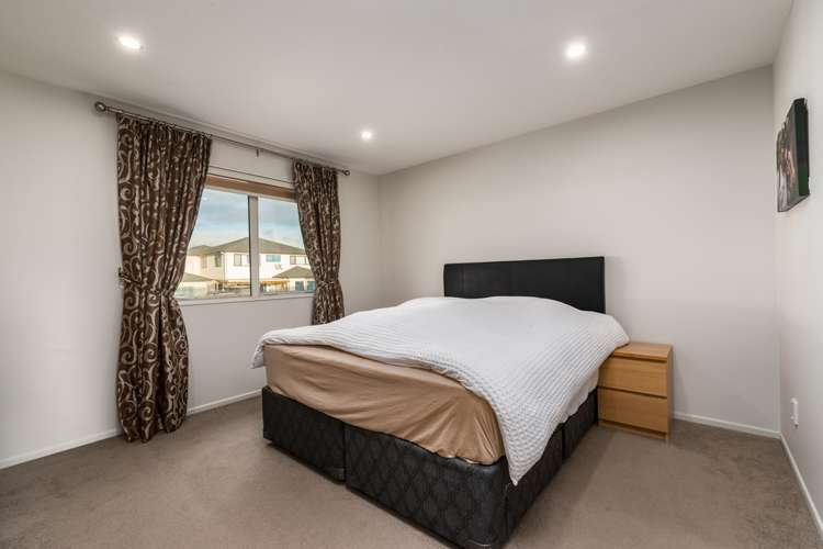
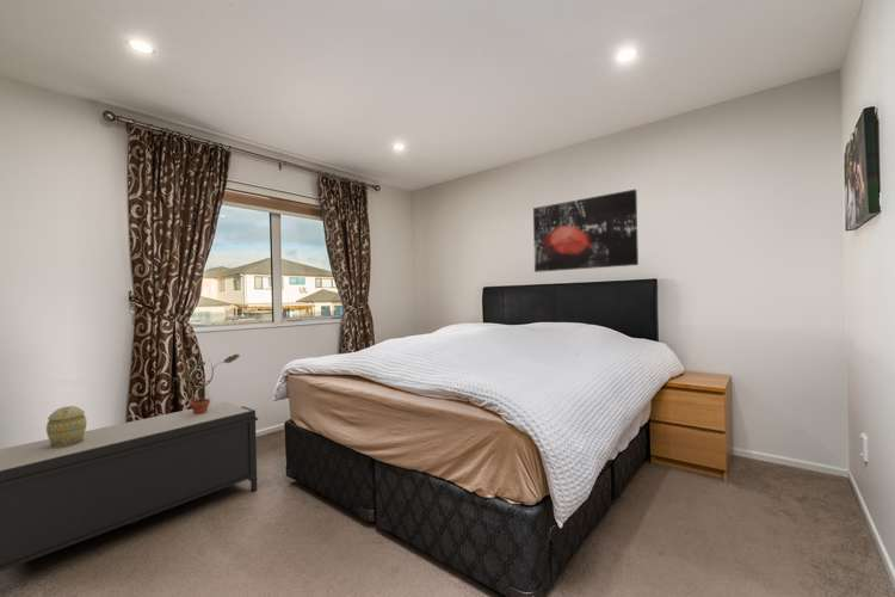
+ wall art [532,189,640,273]
+ decorative box [45,405,87,448]
+ potted plant [171,353,241,414]
+ bench [0,401,259,573]
